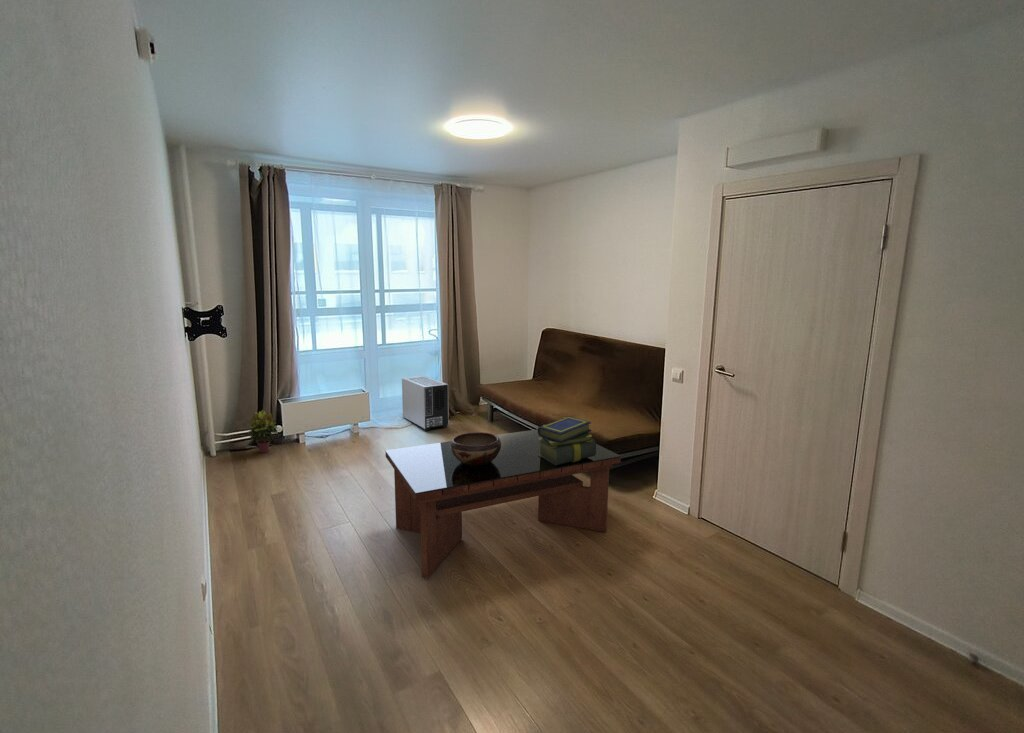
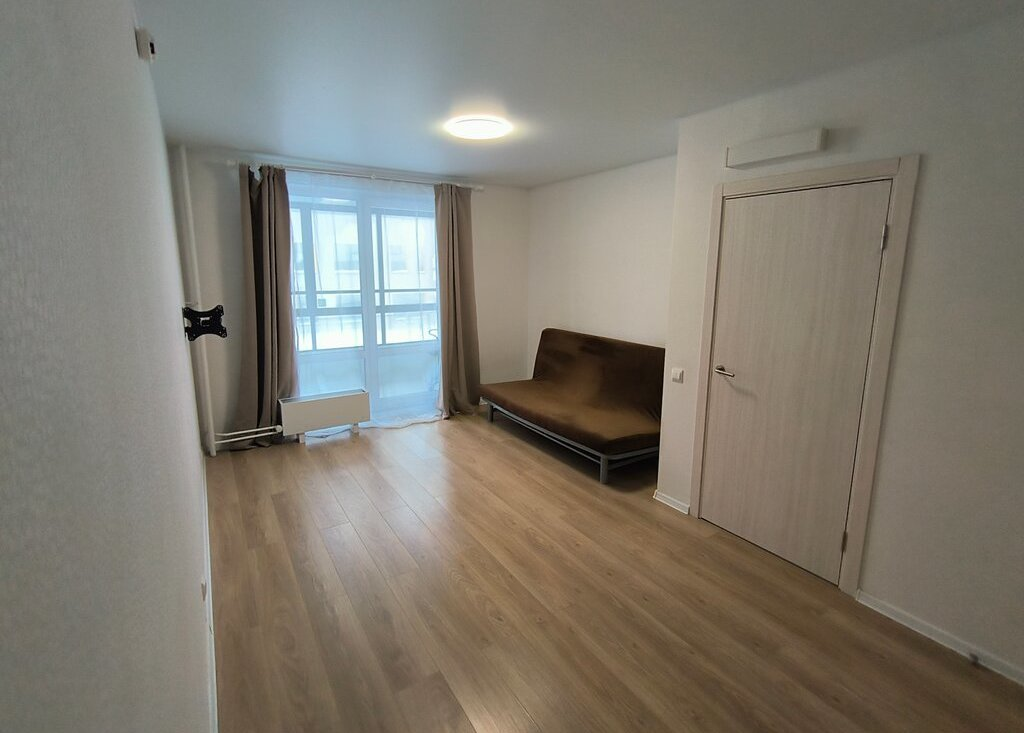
- air purifier [401,375,450,431]
- stack of books [537,416,597,465]
- decorative bowl [450,431,501,466]
- coffee table [384,428,622,579]
- potted plant [248,409,279,454]
